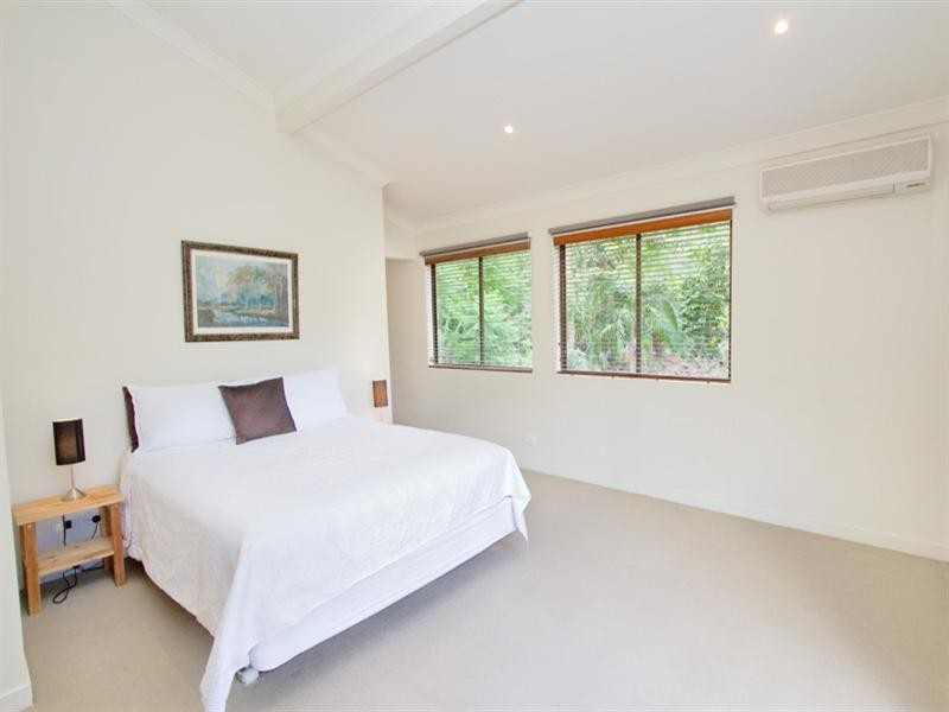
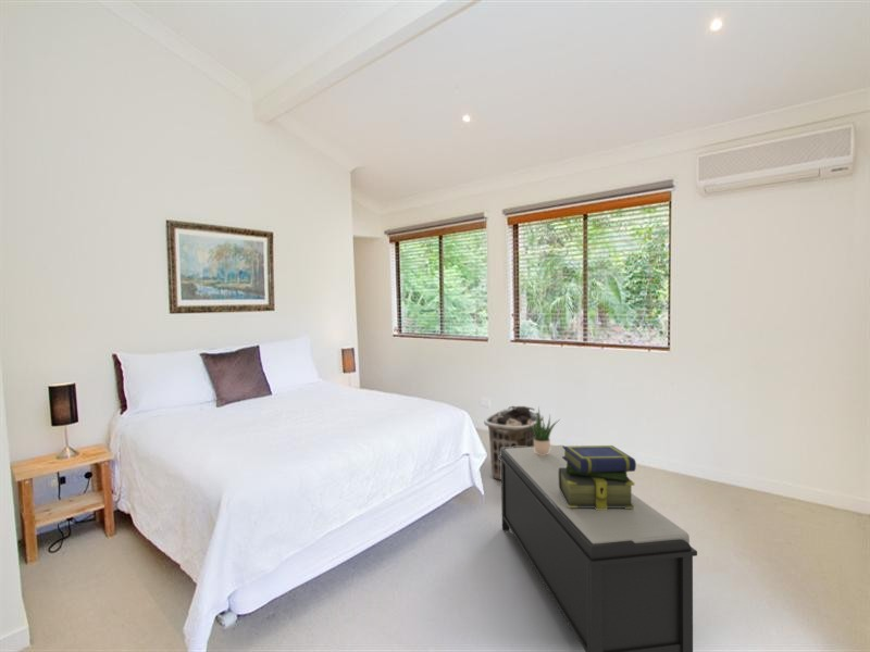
+ stack of books [559,444,637,510]
+ clothes hamper [483,405,545,481]
+ potted plant [527,405,560,455]
+ bench [499,444,698,652]
